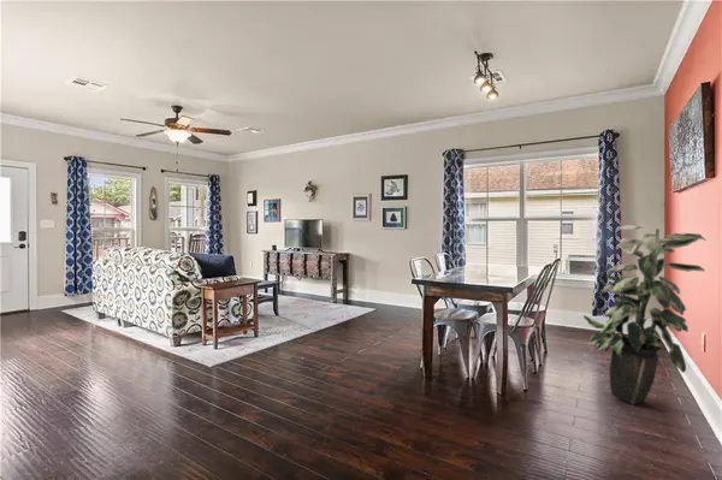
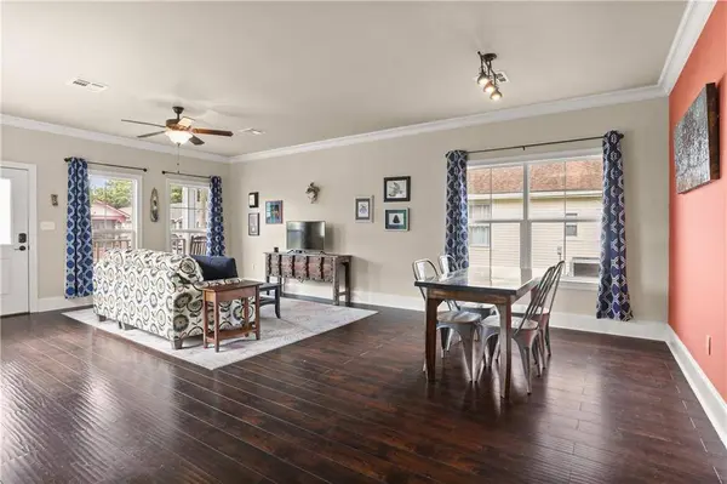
- indoor plant [581,224,706,405]
